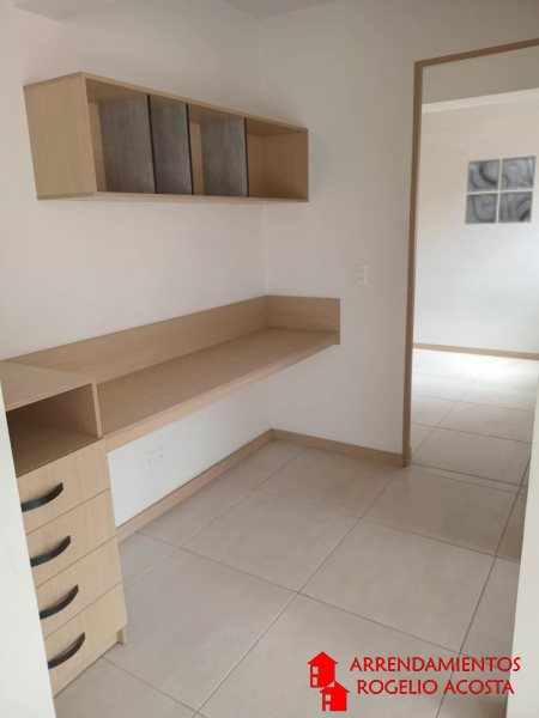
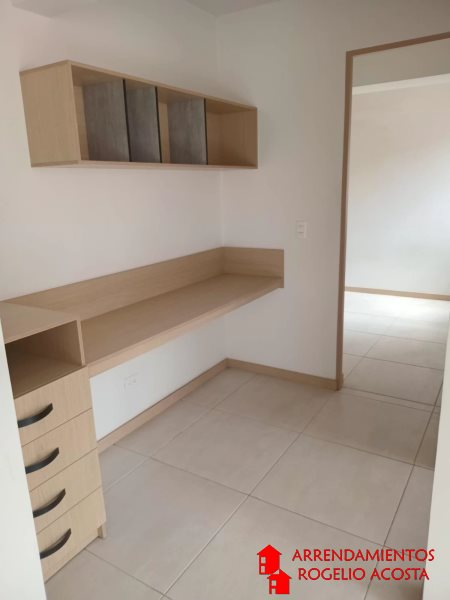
- wall art [464,154,538,225]
